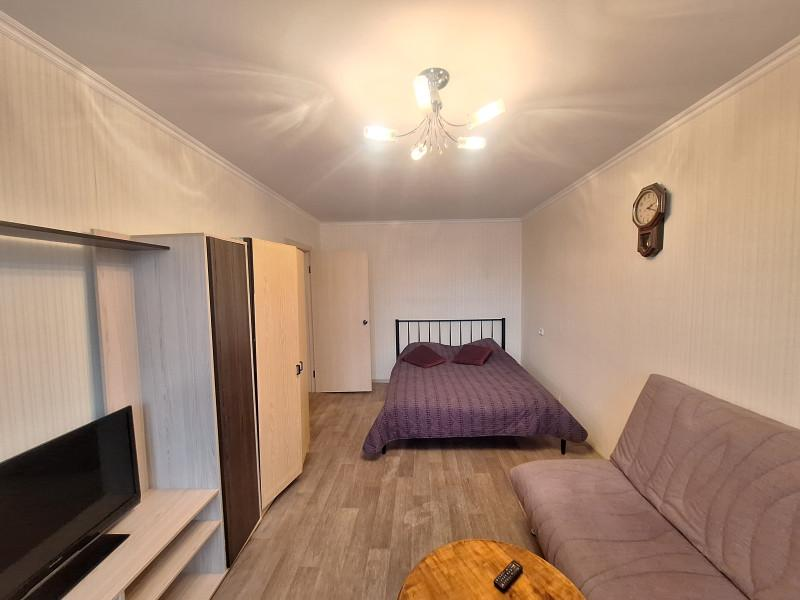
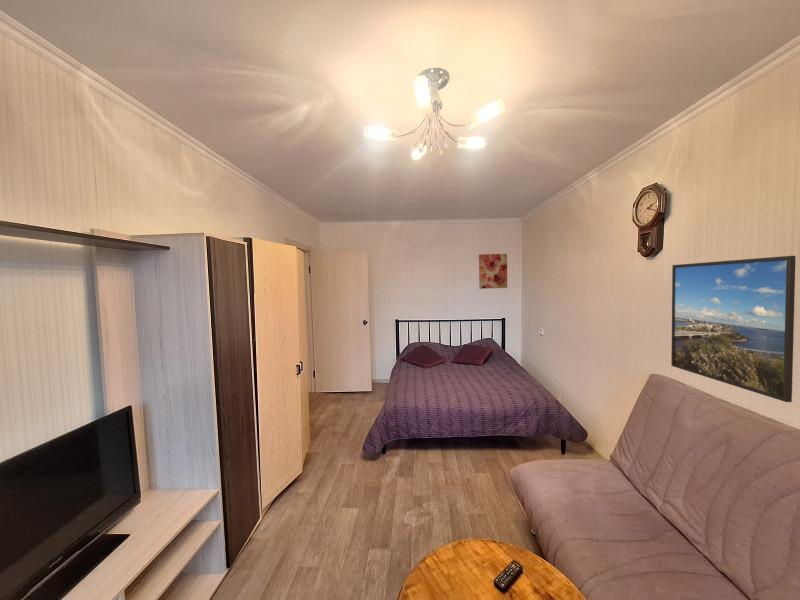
+ wall art [478,253,508,290]
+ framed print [670,255,797,403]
